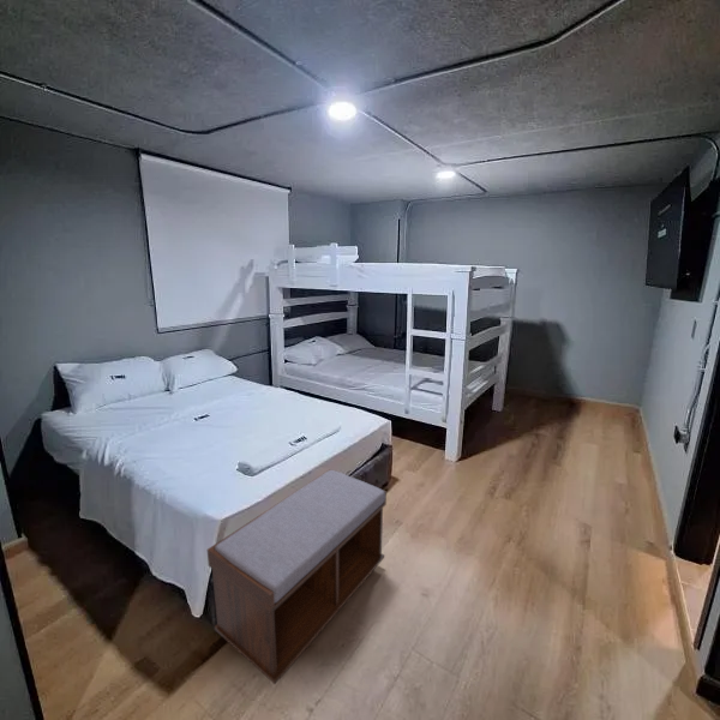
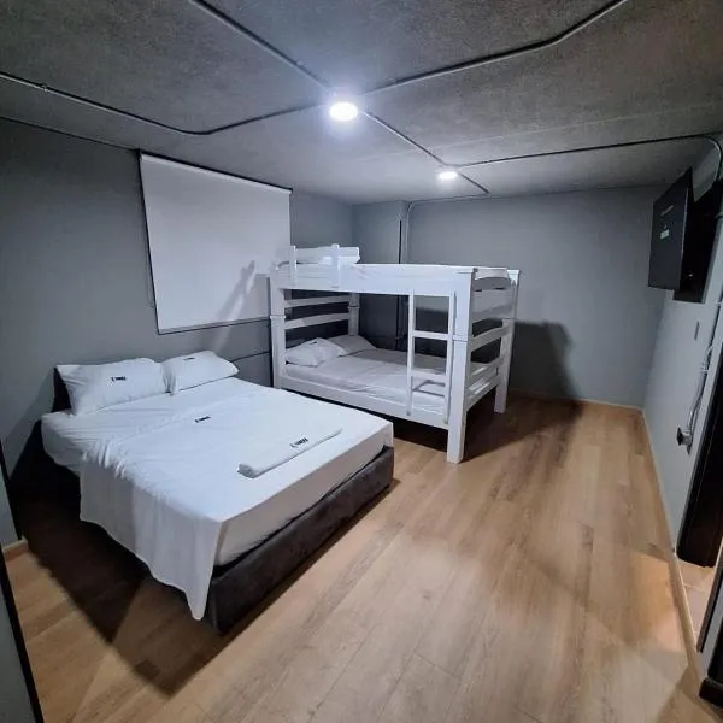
- bench [206,468,388,685]
